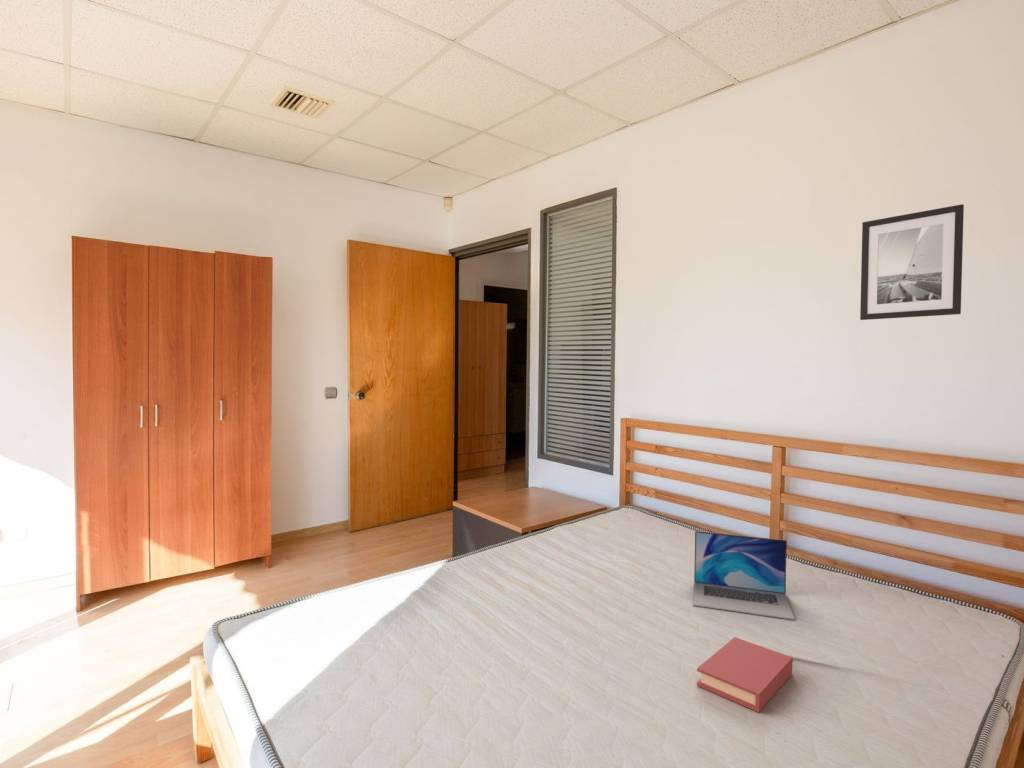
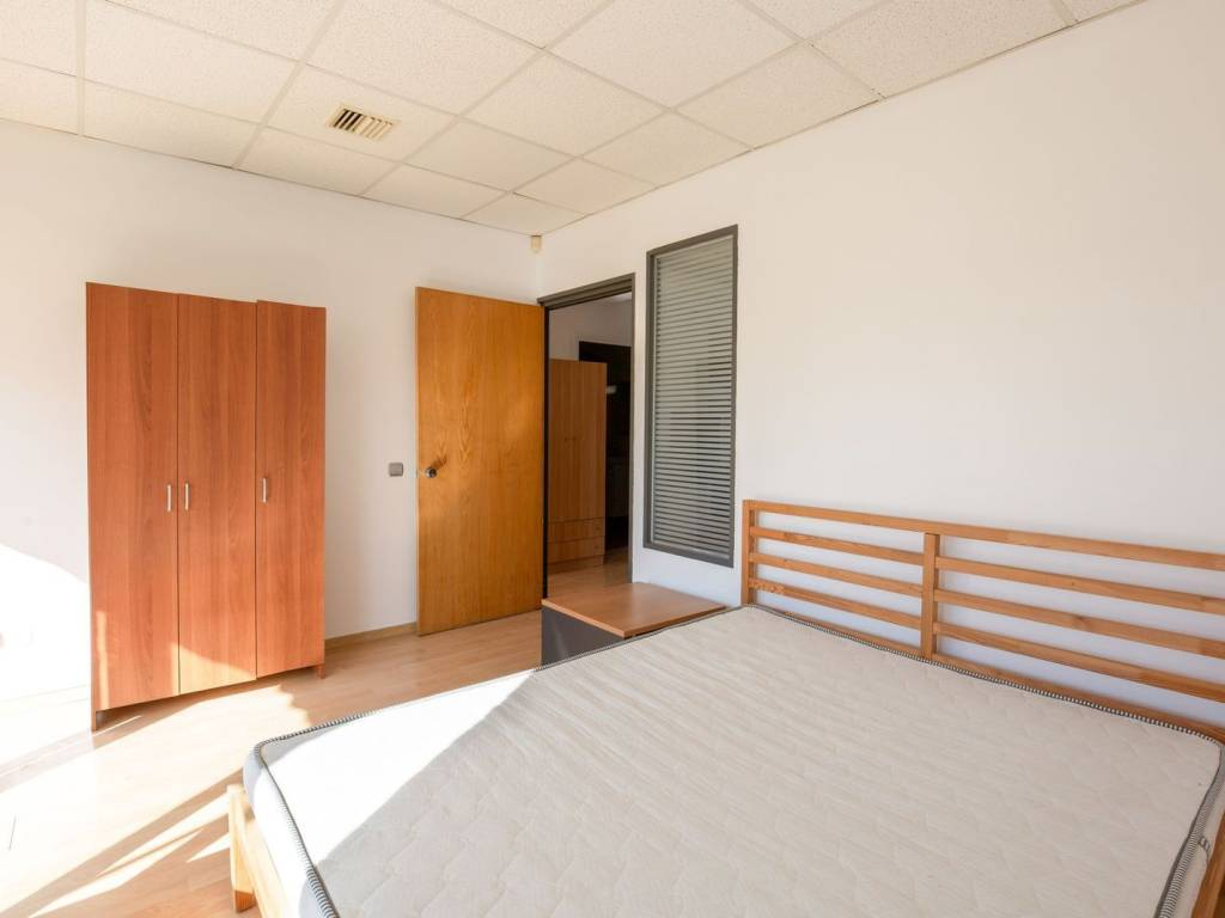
- wall art [859,203,965,321]
- laptop [692,530,795,621]
- book [696,636,793,713]
